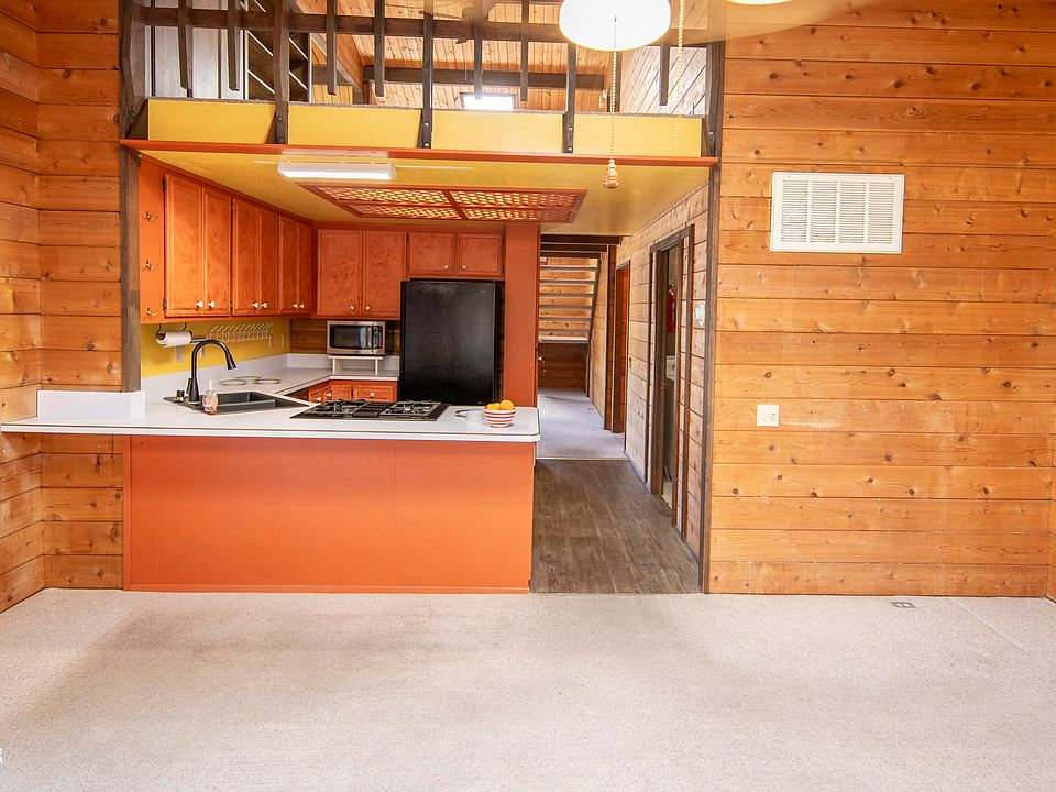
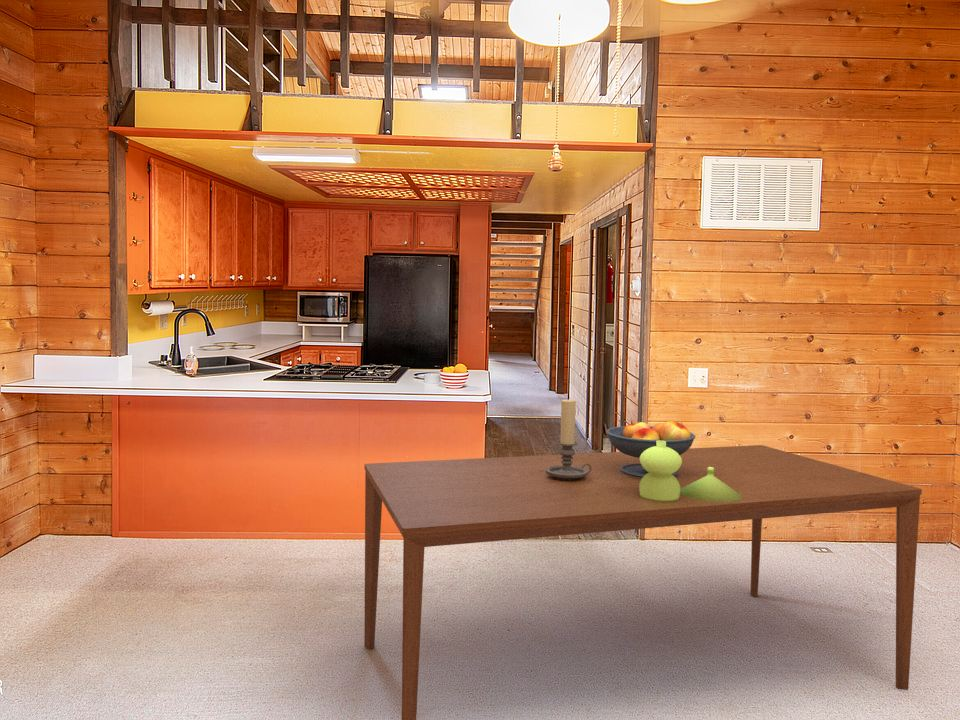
+ dining table [363,444,923,720]
+ fruit bowl [605,419,696,477]
+ candle holder [546,398,591,480]
+ vase [639,441,743,502]
